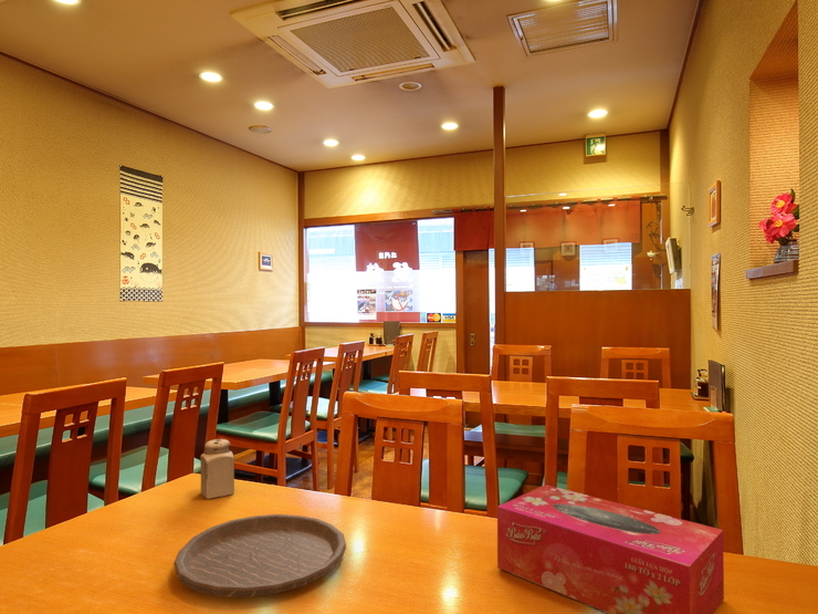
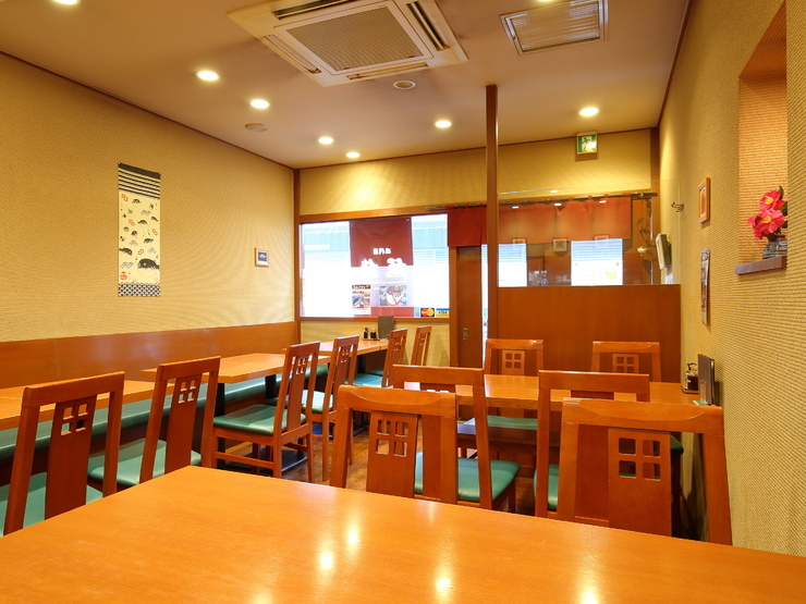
- tissue box [496,483,725,614]
- salt shaker [199,438,235,500]
- plate [172,513,347,599]
